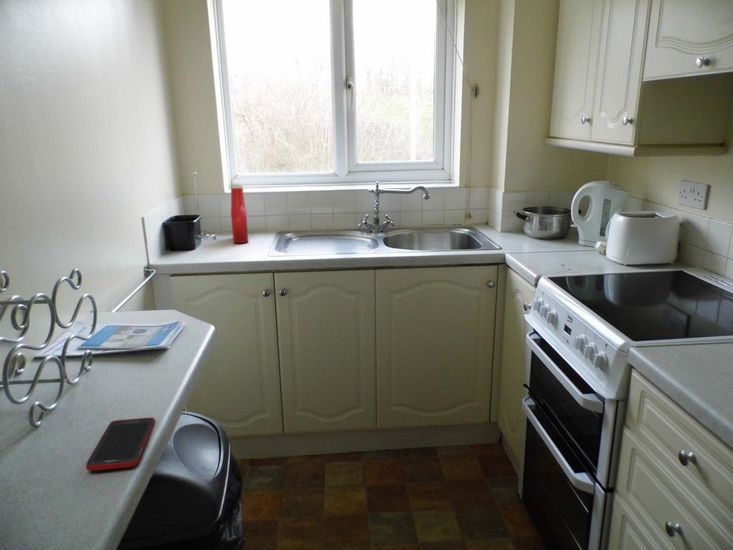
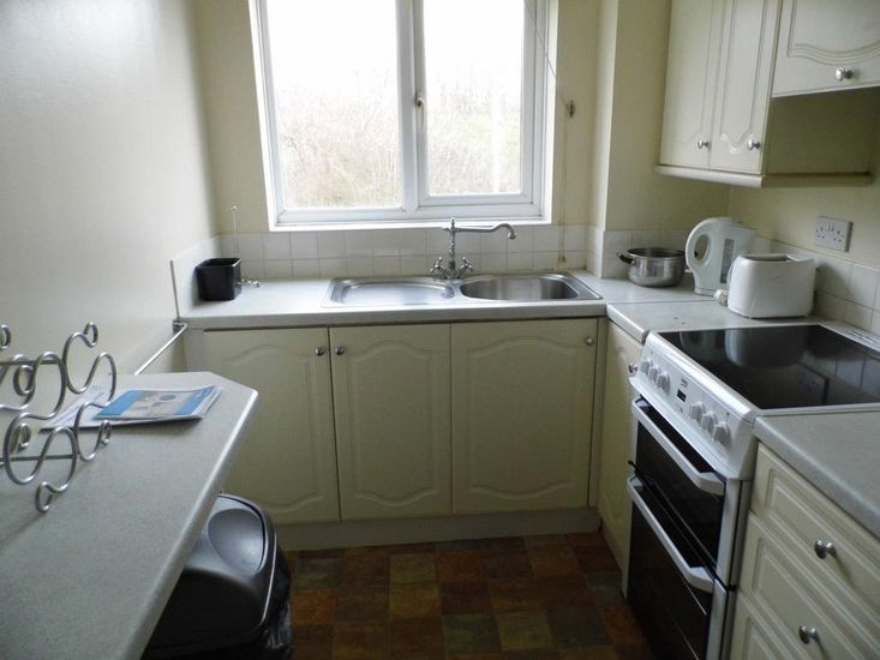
- cell phone [85,417,156,472]
- soap bottle [230,182,249,244]
